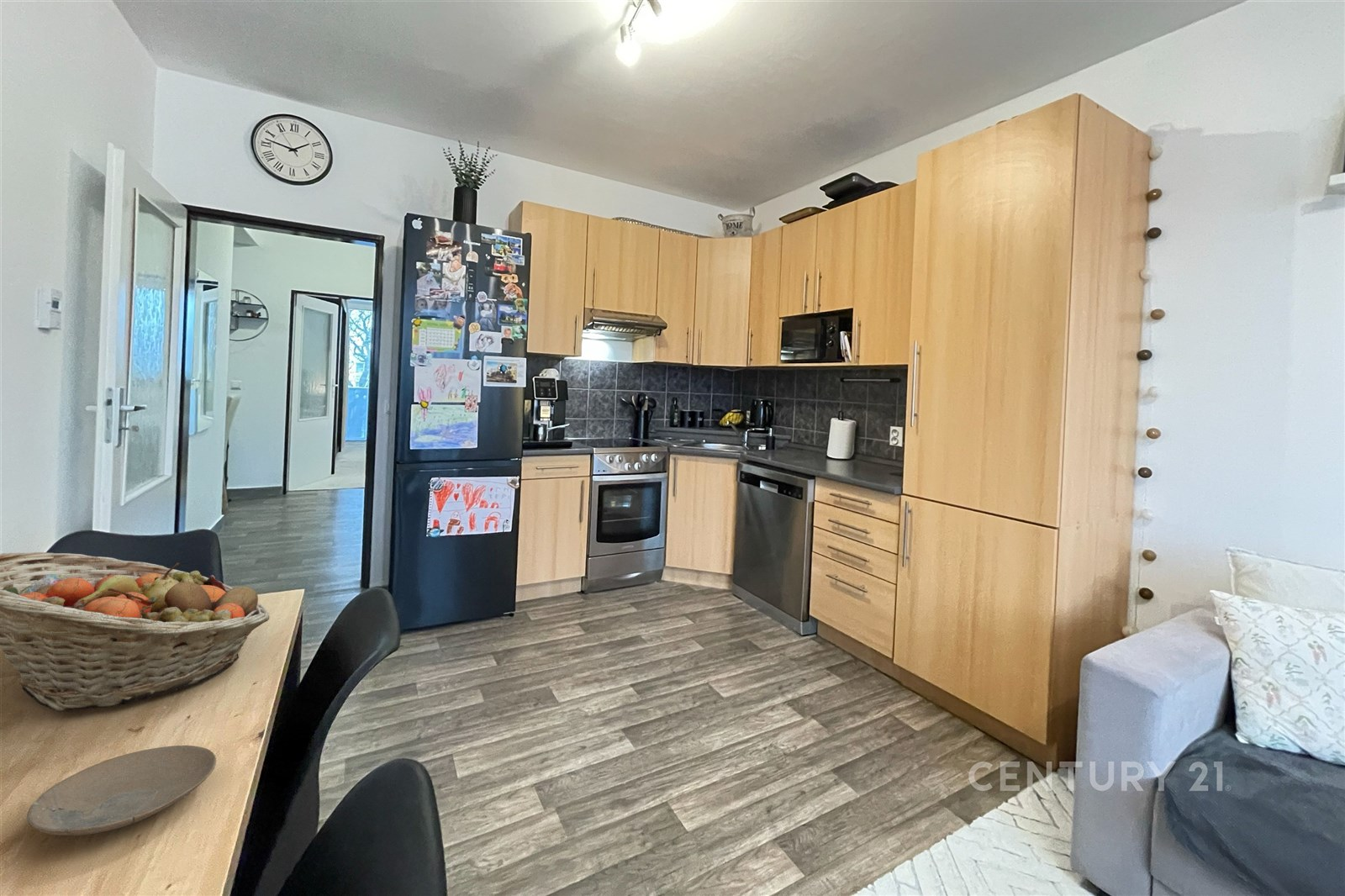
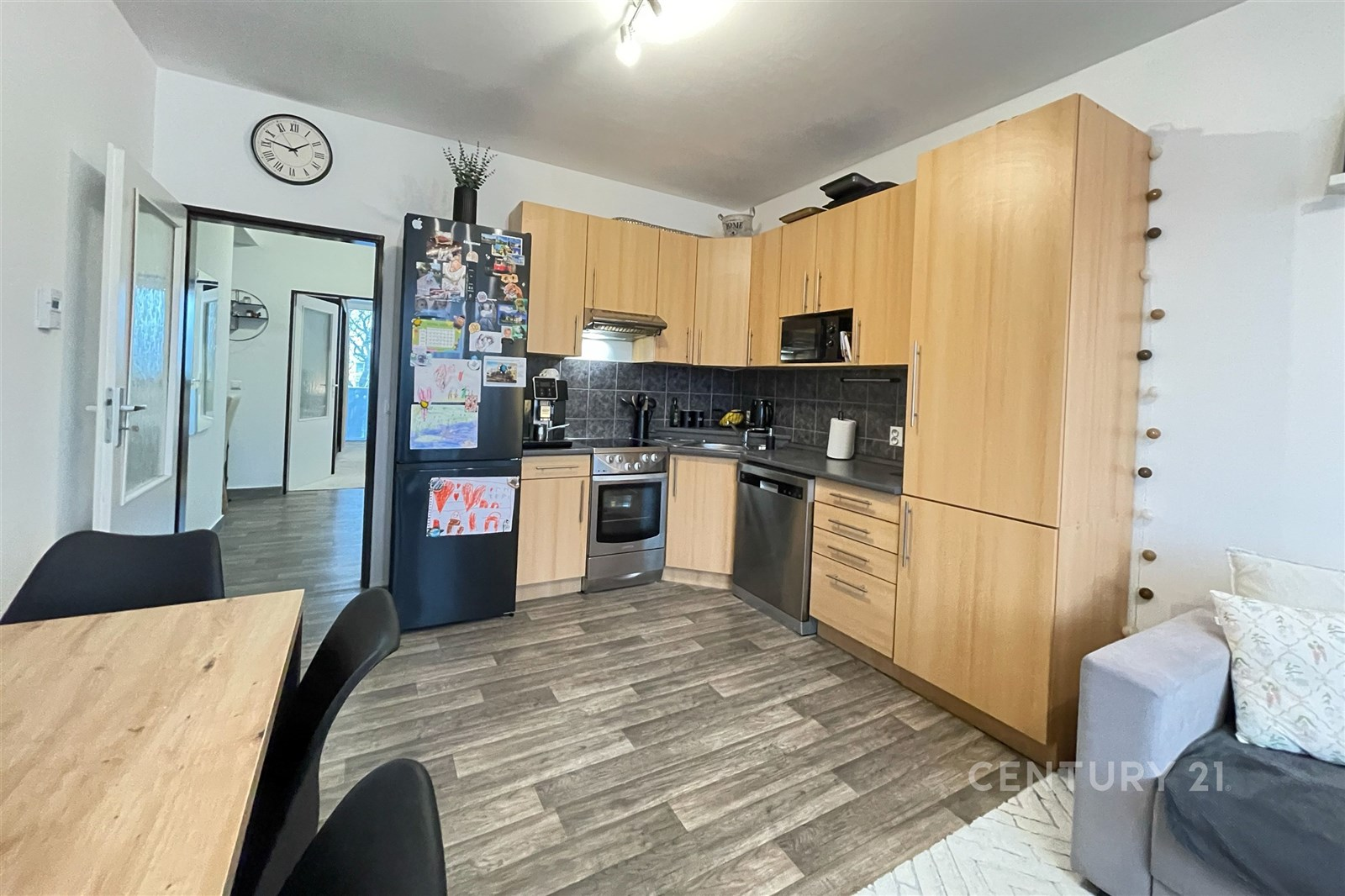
- plate [26,745,217,836]
- fruit basket [0,551,270,712]
